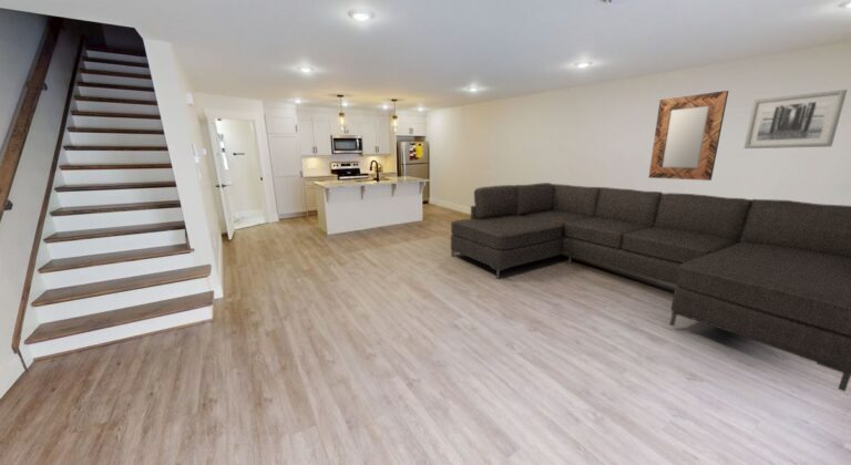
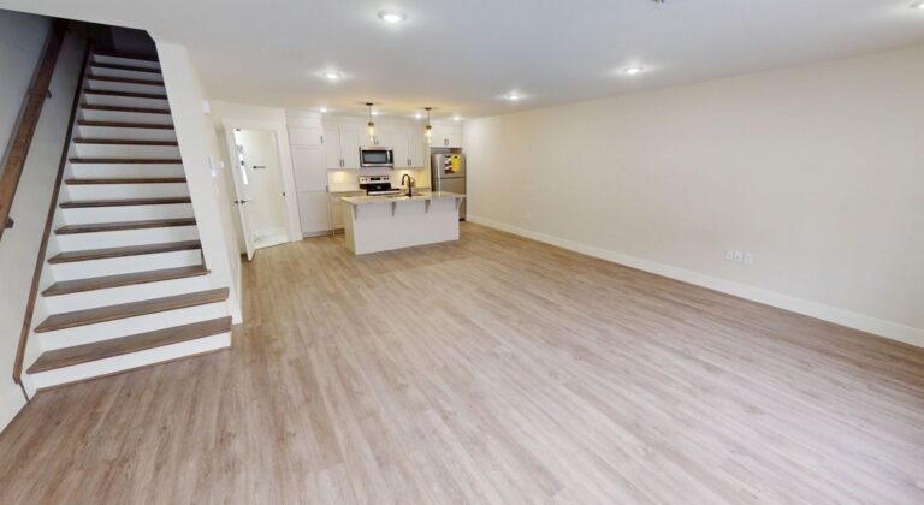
- home mirror [647,90,729,182]
- sofa [450,182,851,393]
- wall art [742,89,848,149]
